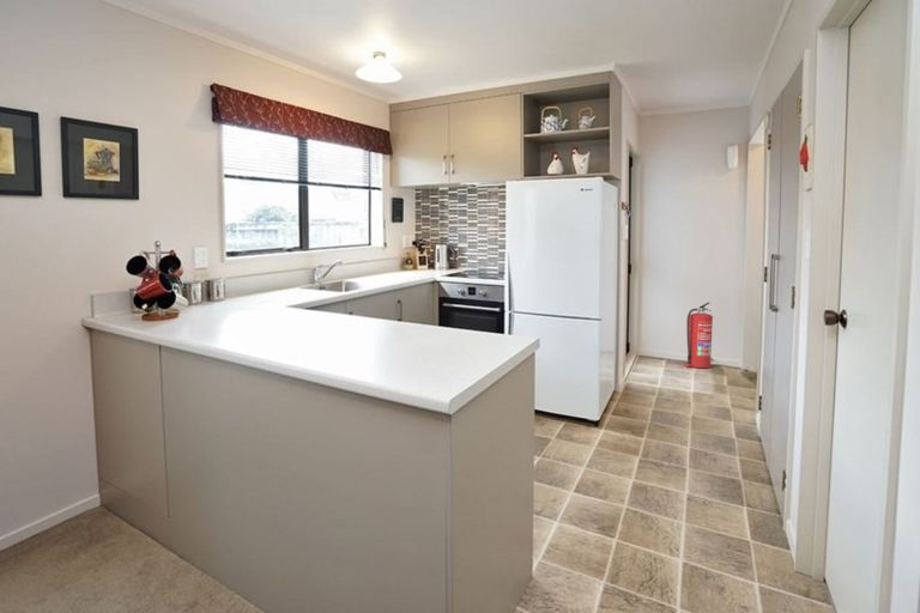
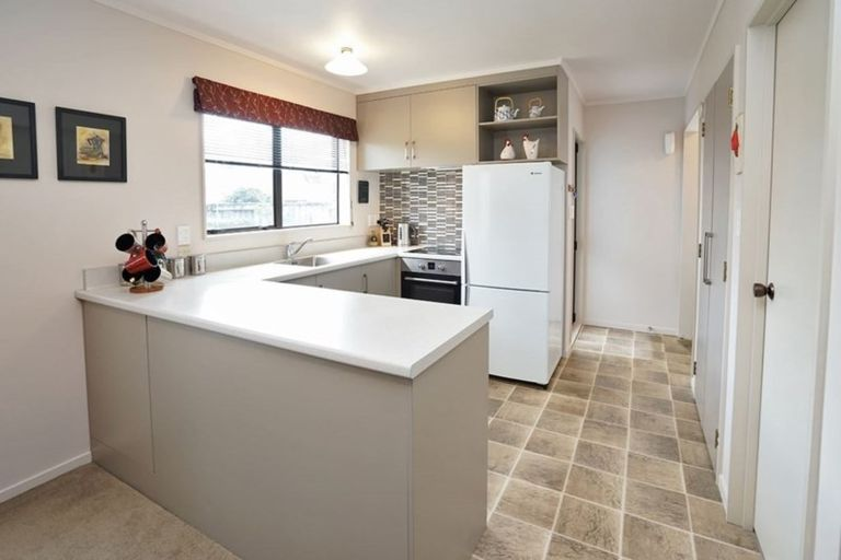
- fire extinguisher [684,302,714,369]
